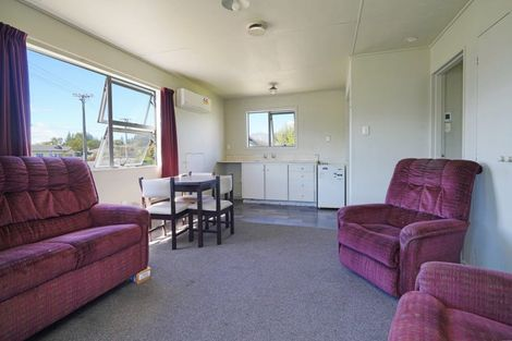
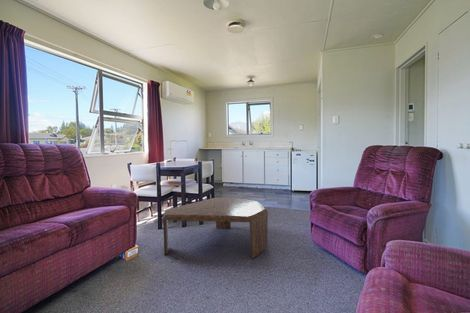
+ coffee table [162,196,269,259]
